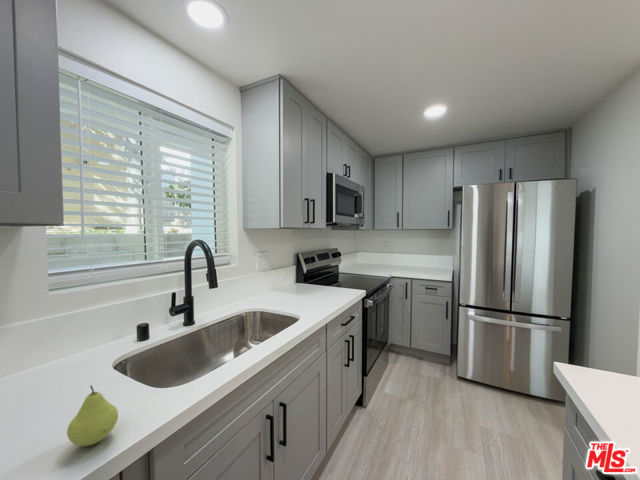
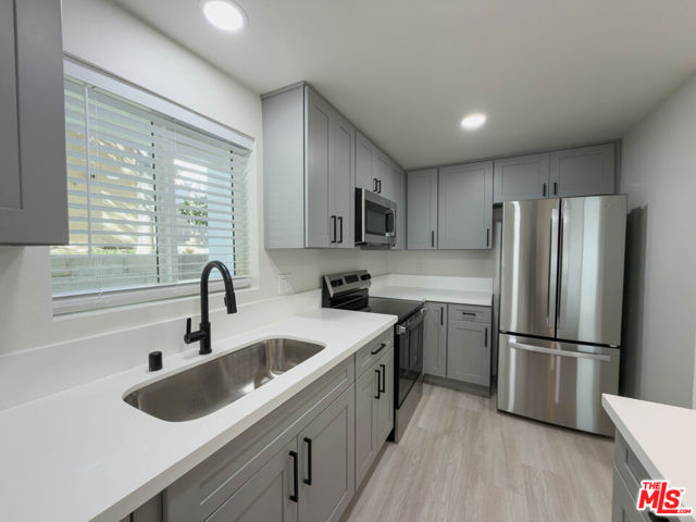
- fruit [66,384,119,447]
